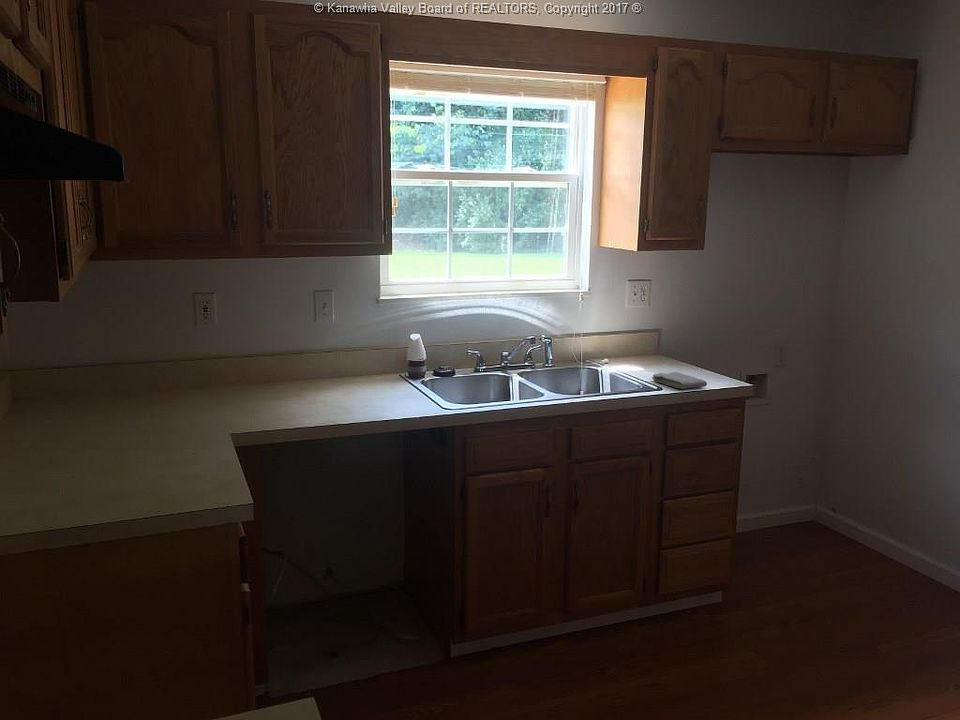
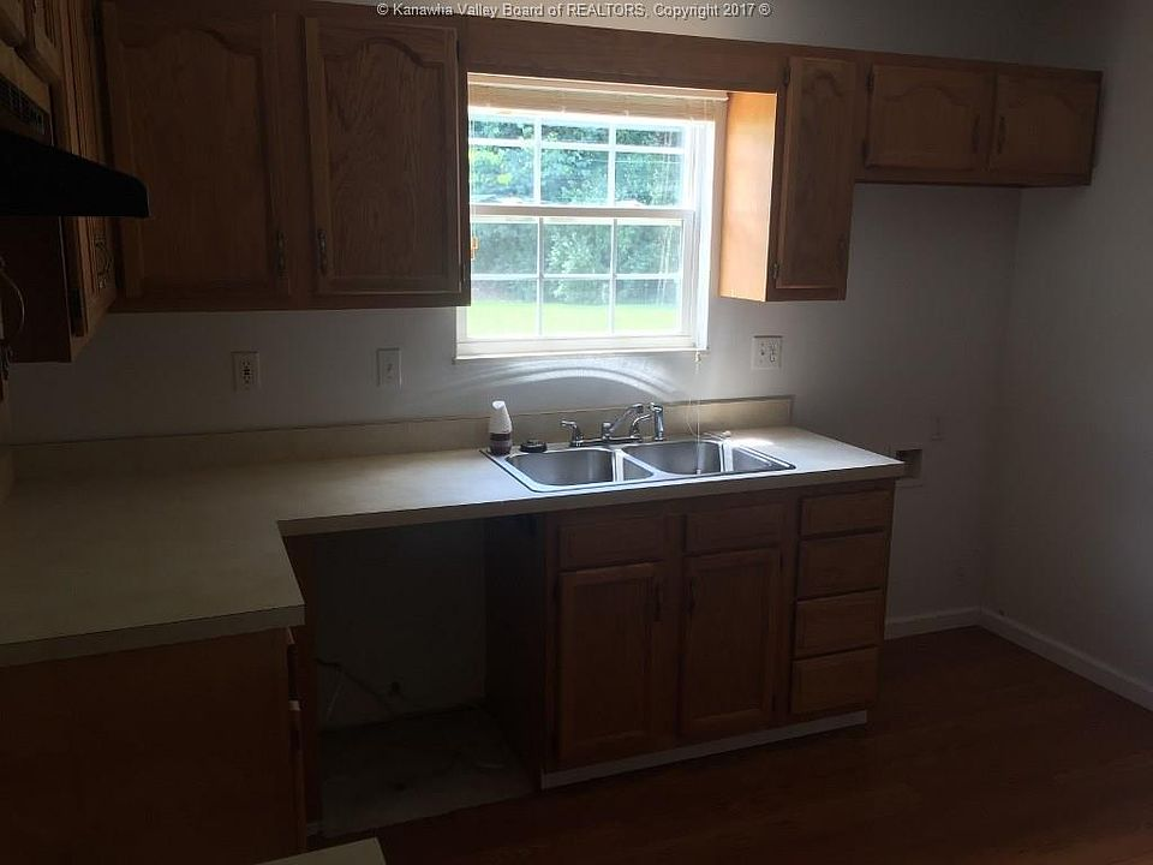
- washcloth [651,371,708,390]
